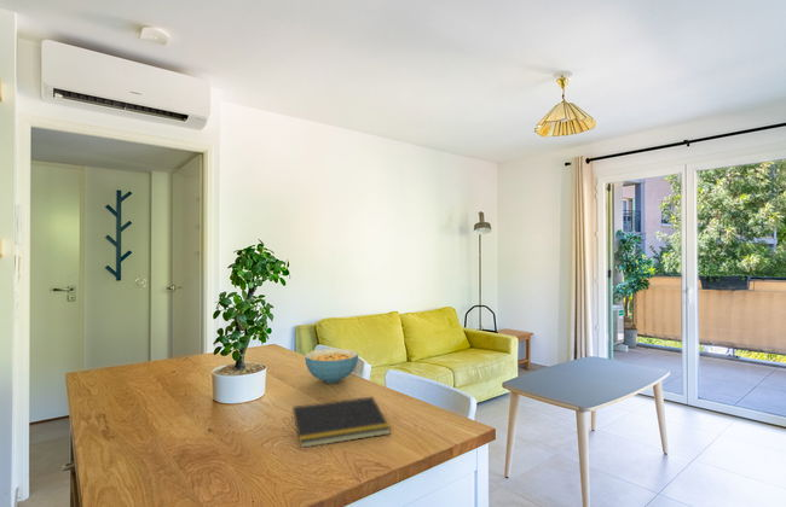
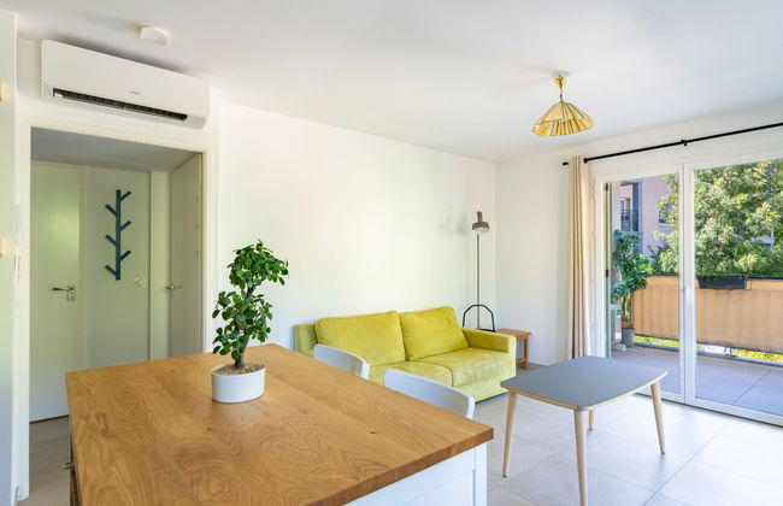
- cereal bowl [304,348,359,384]
- notepad [289,396,392,449]
